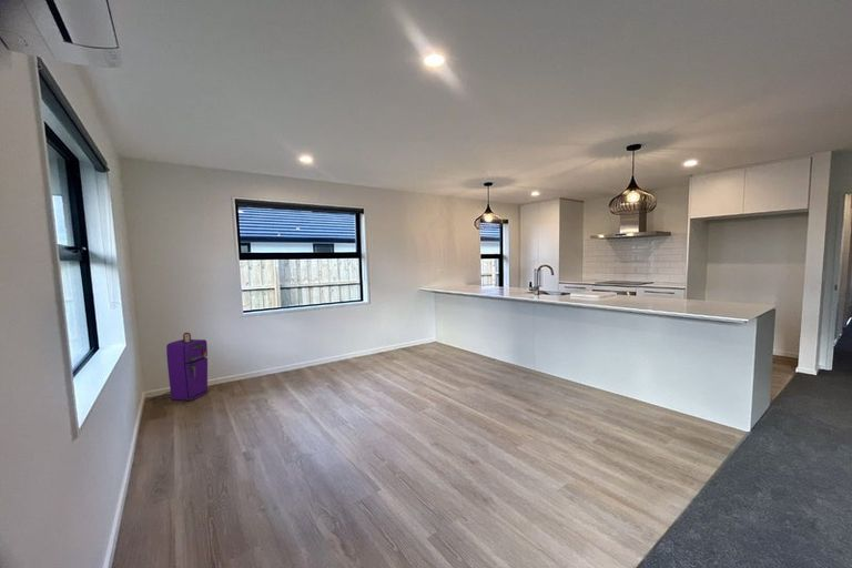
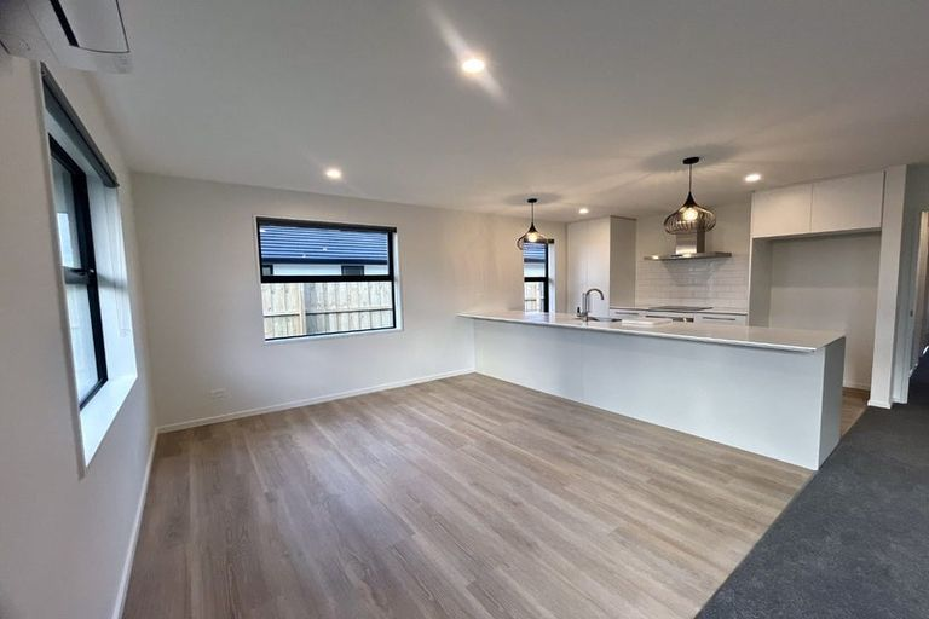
- air purifier [144,332,209,404]
